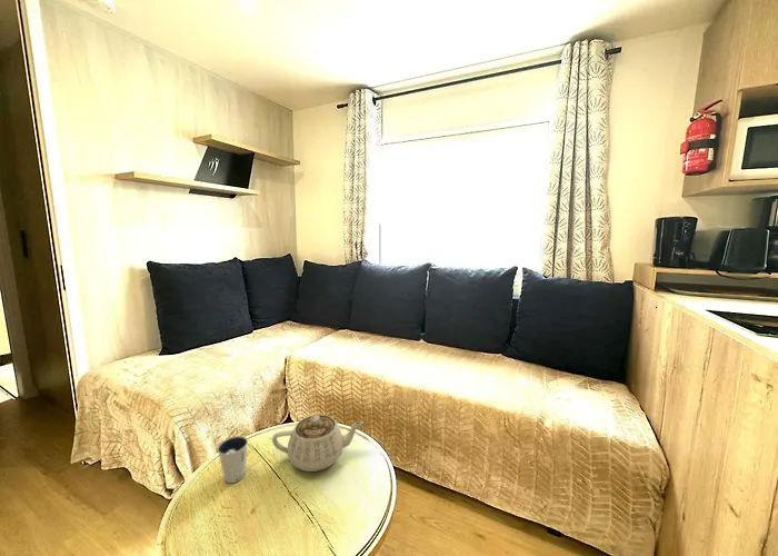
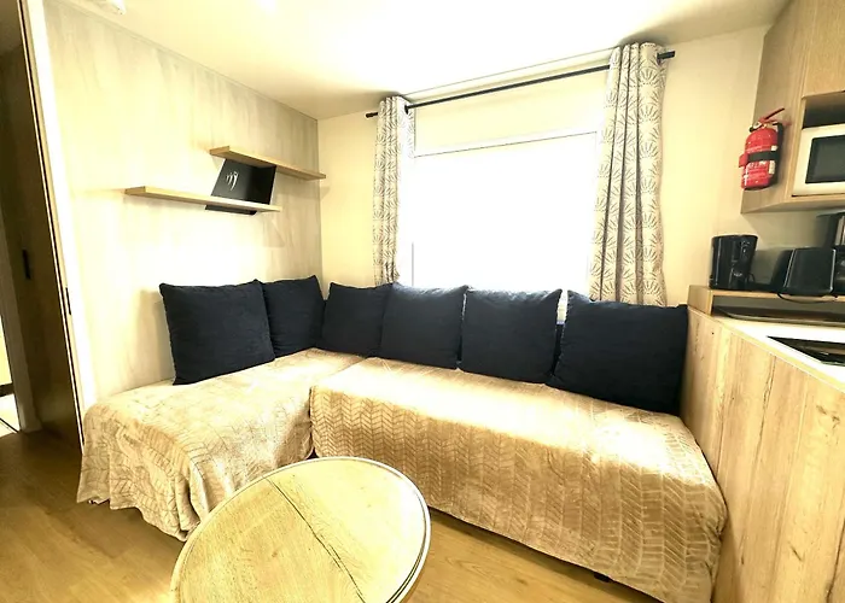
- teapot [271,414,365,473]
- dixie cup [217,435,249,484]
